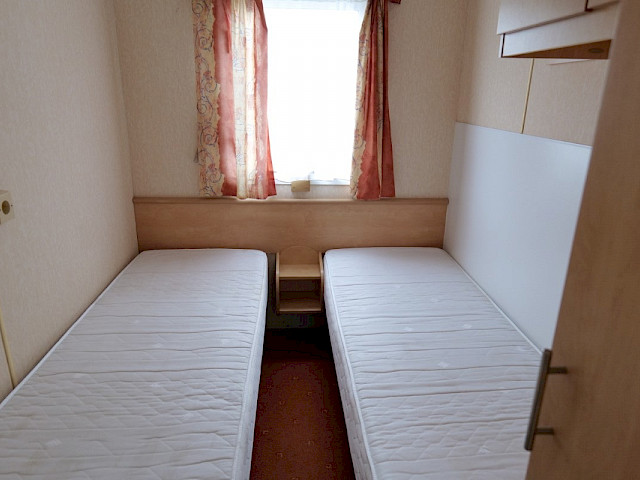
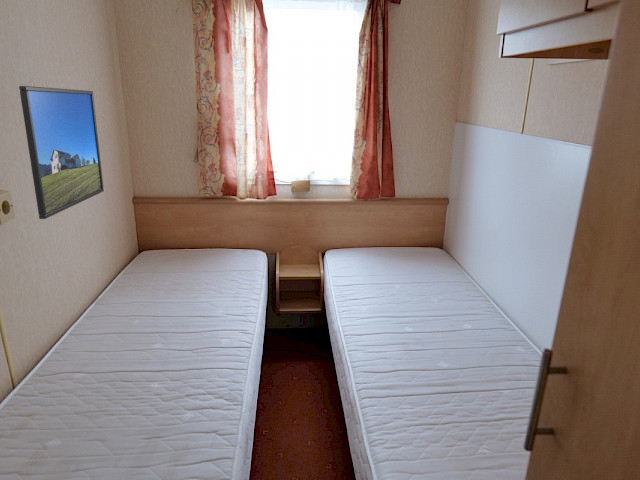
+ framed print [18,85,105,220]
